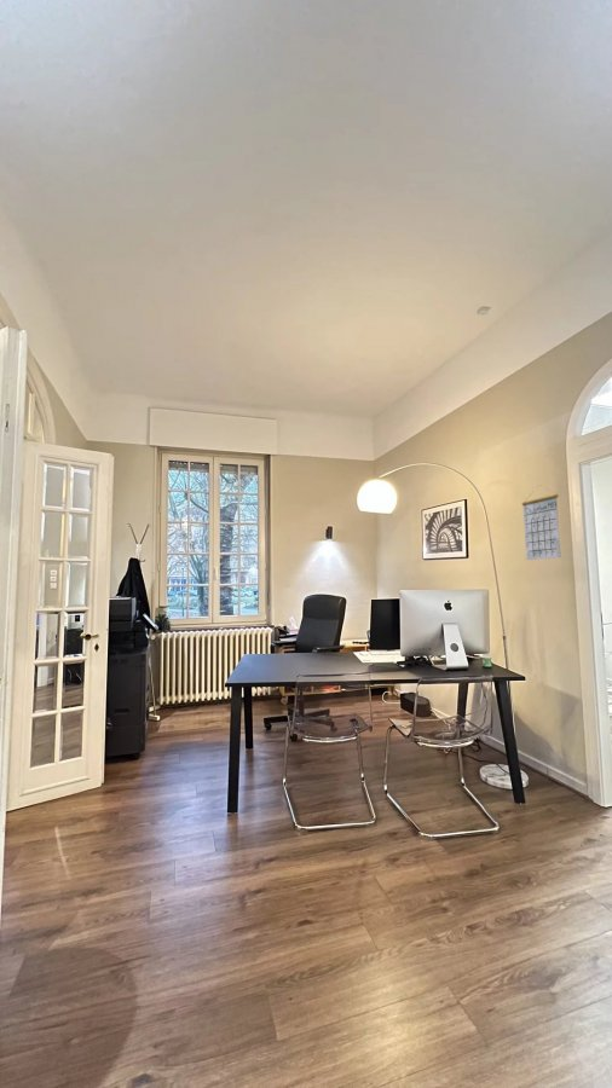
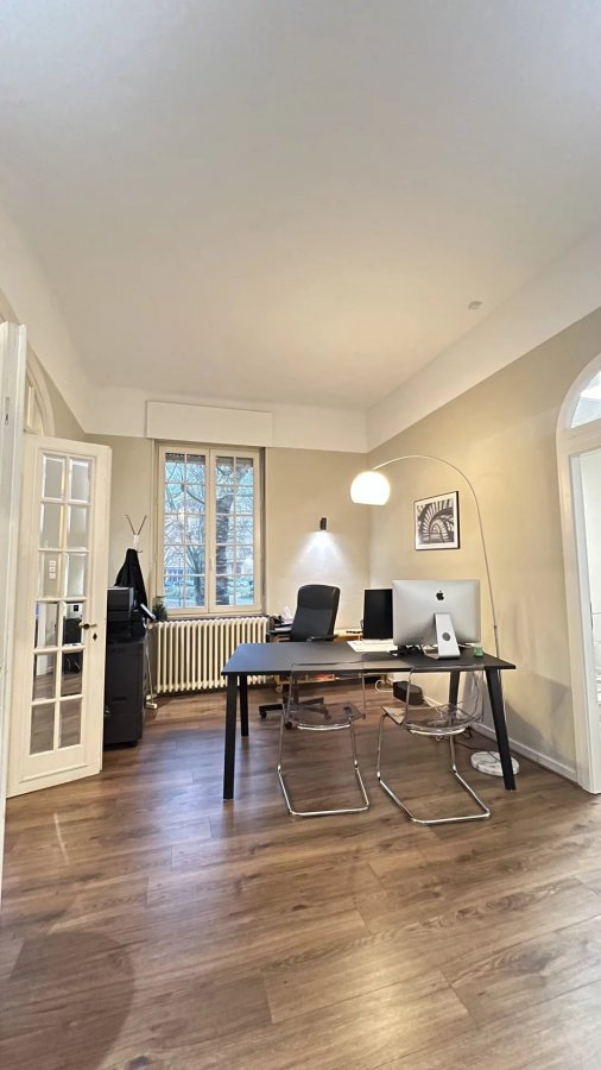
- calendar [521,484,562,561]
